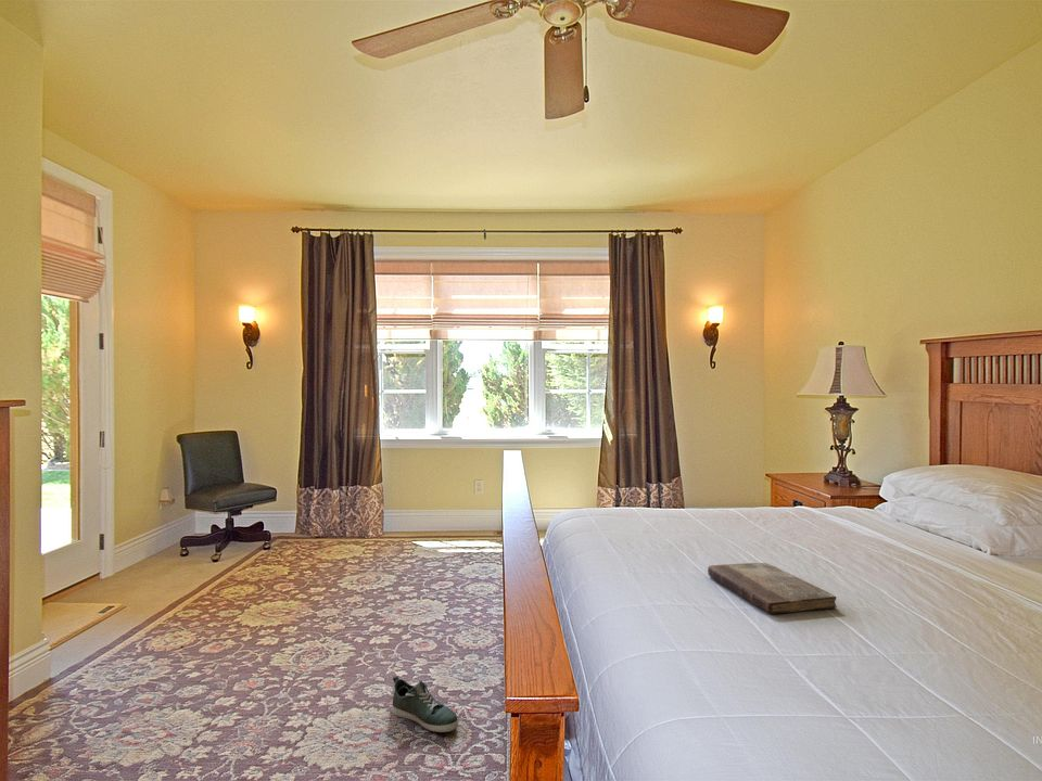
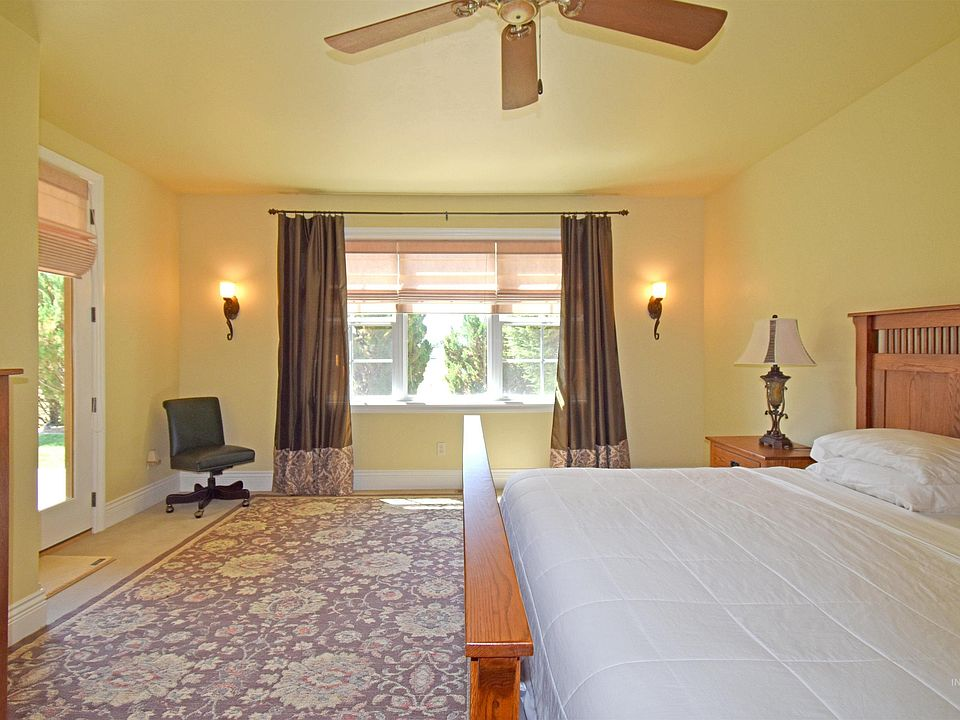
- sneaker [391,675,459,733]
- book [707,562,838,615]
